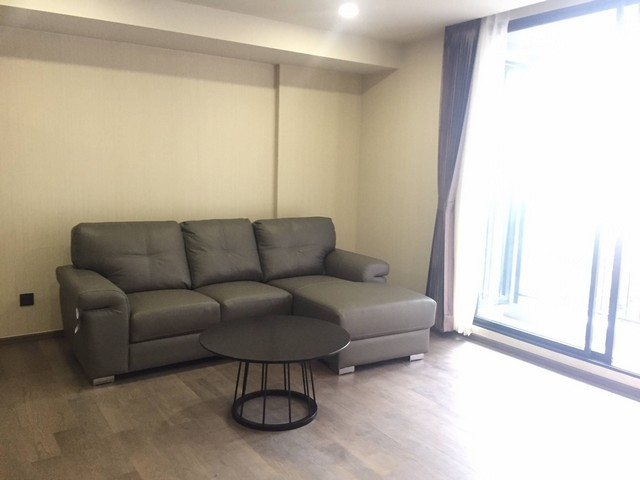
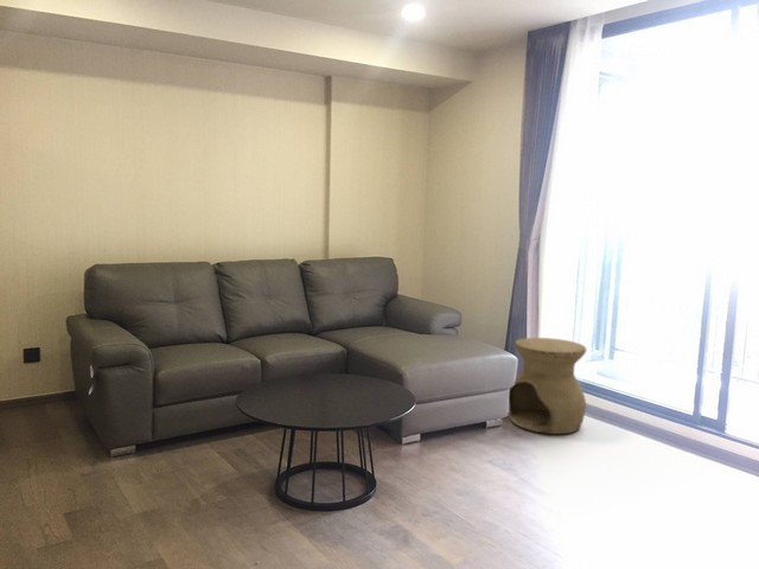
+ side table [508,337,587,435]
